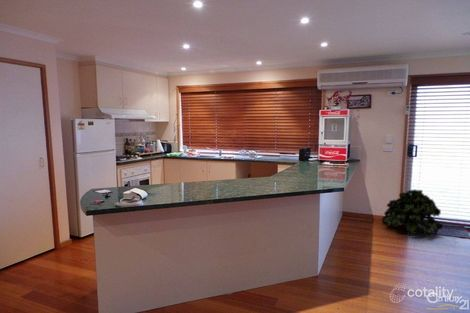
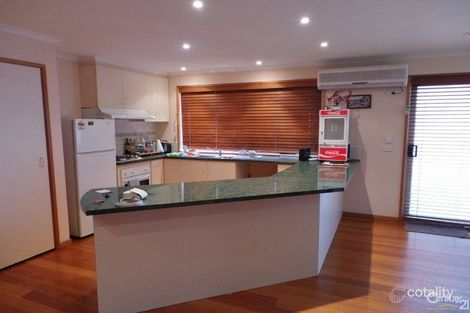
- potted plant [381,188,444,239]
